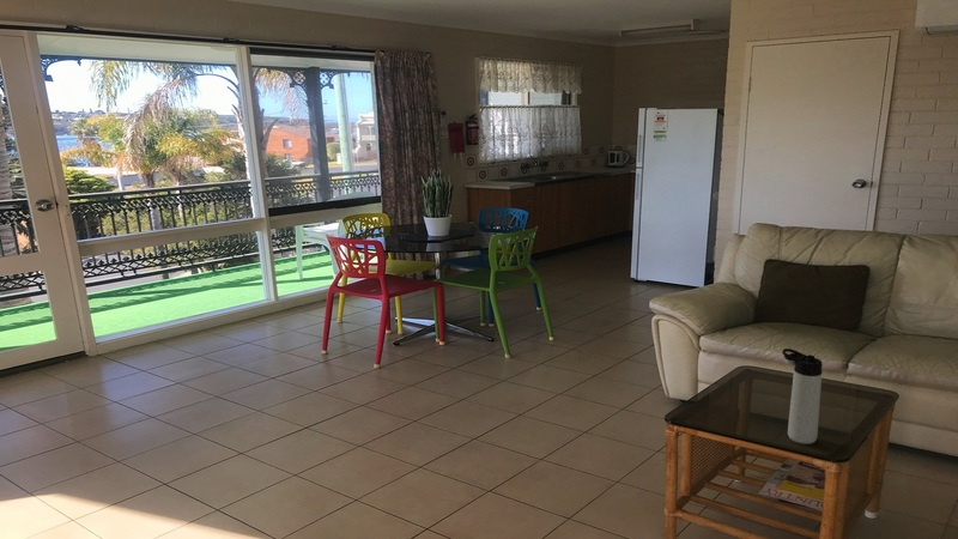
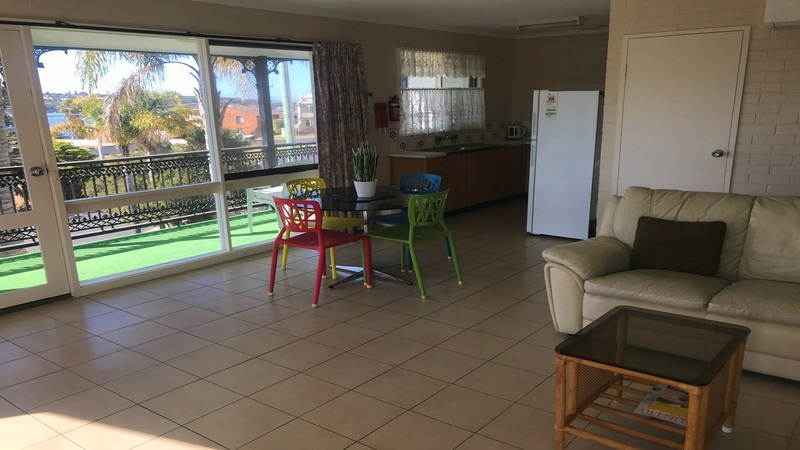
- thermos bottle [781,347,824,446]
